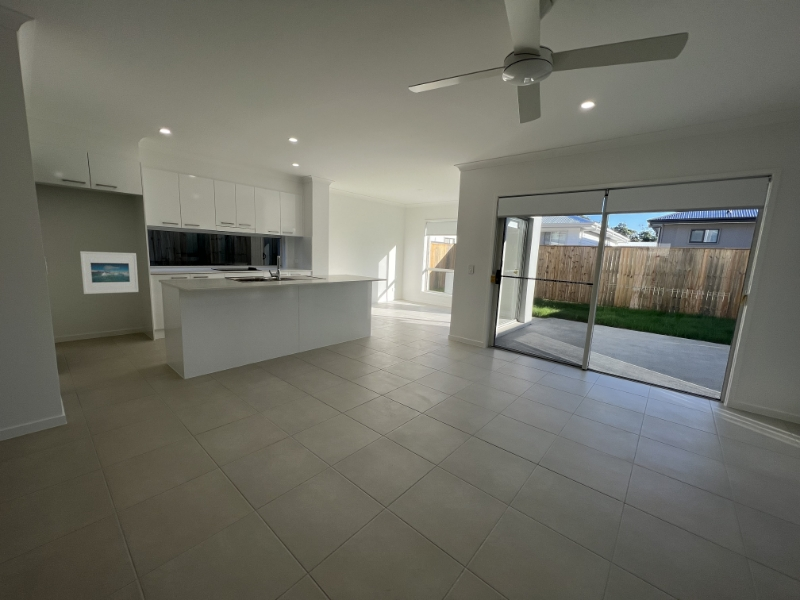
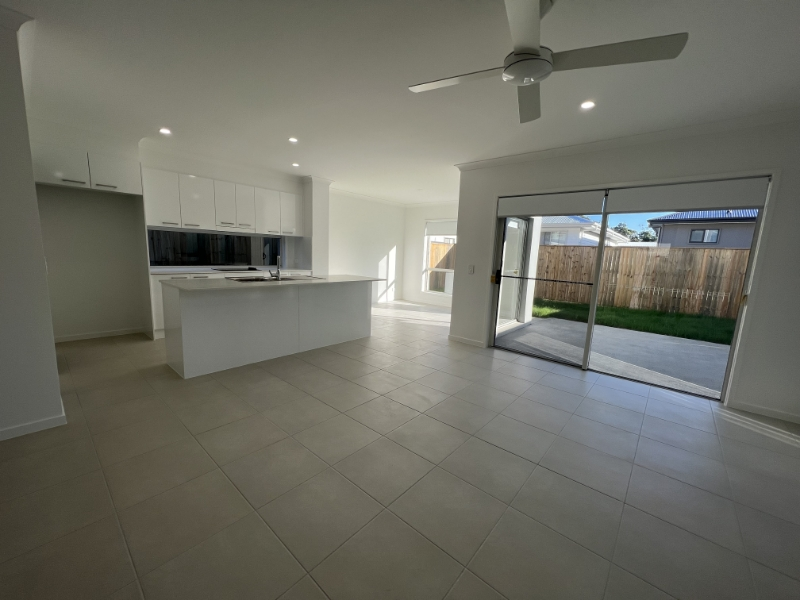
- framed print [79,250,139,295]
